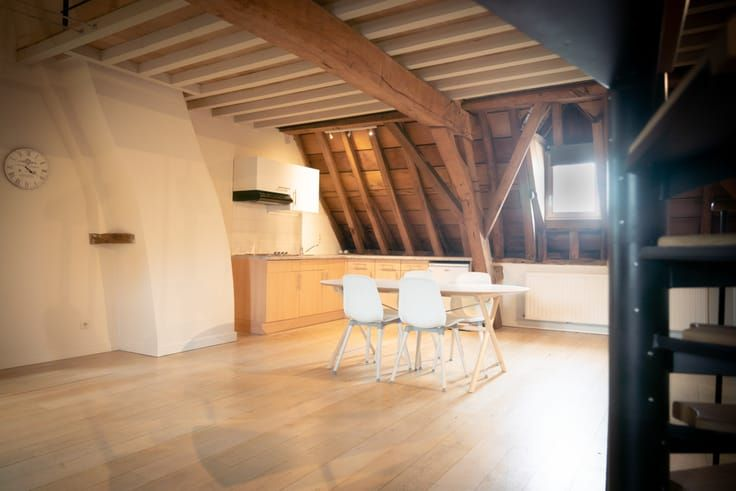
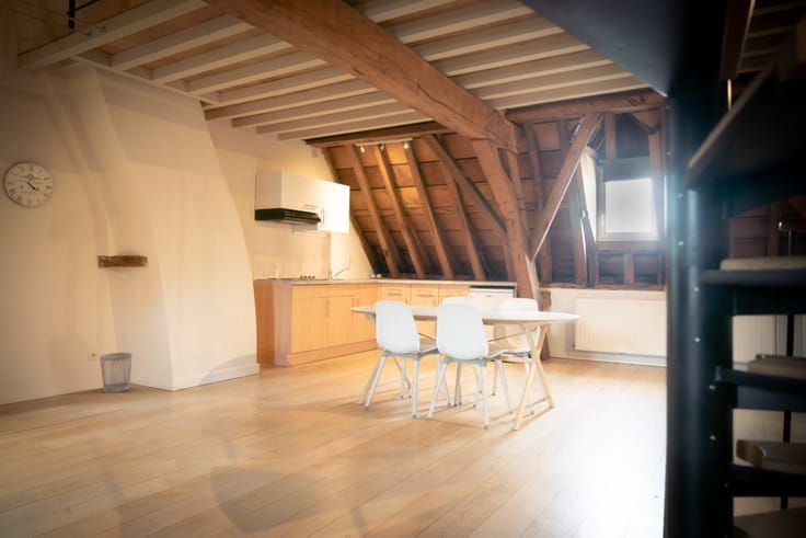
+ wastebasket [99,352,133,393]
